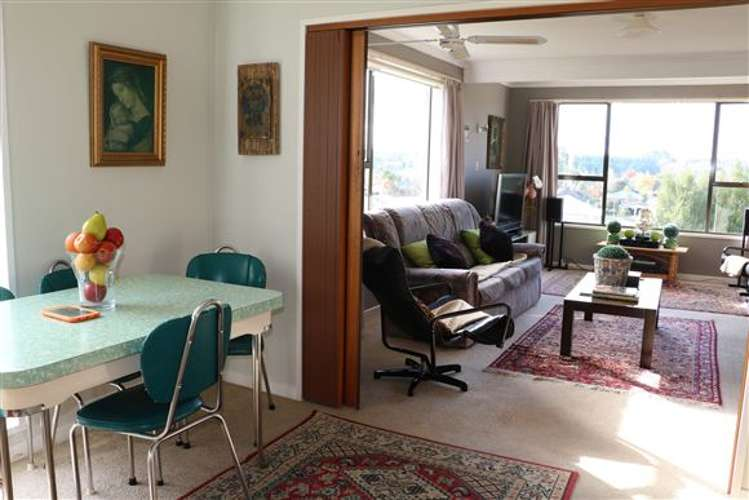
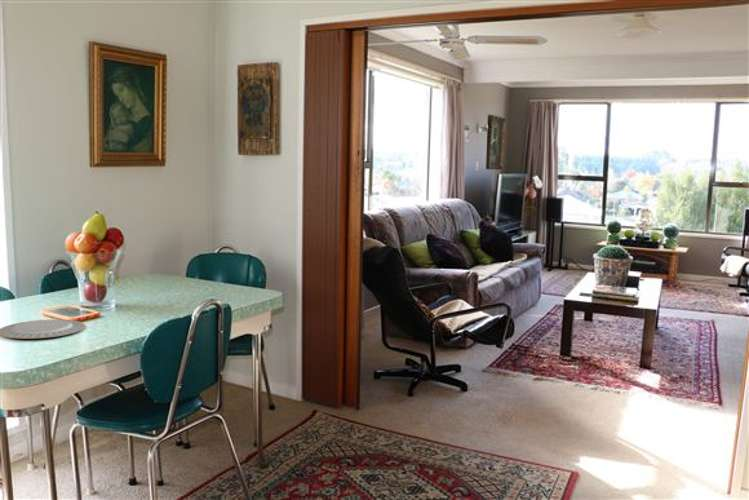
+ chinaware [0,318,87,340]
